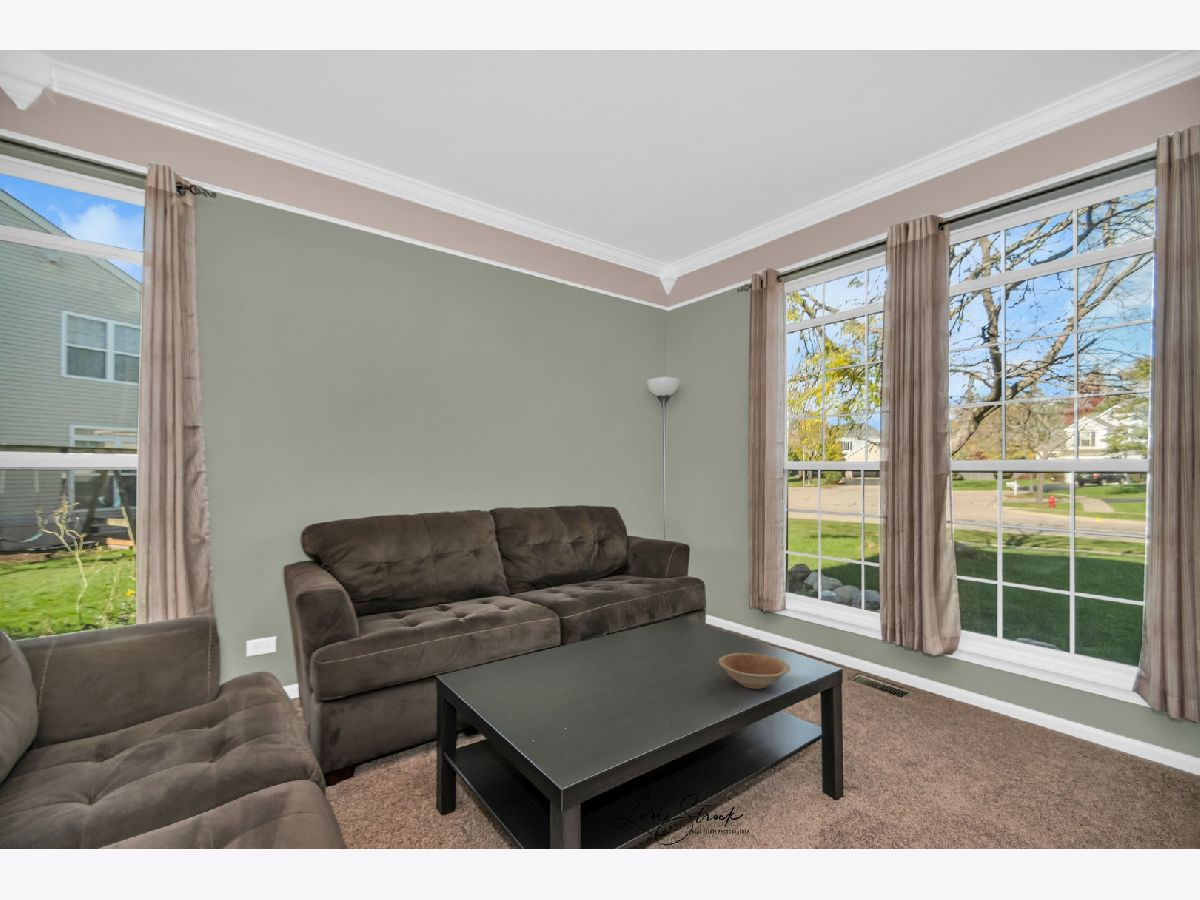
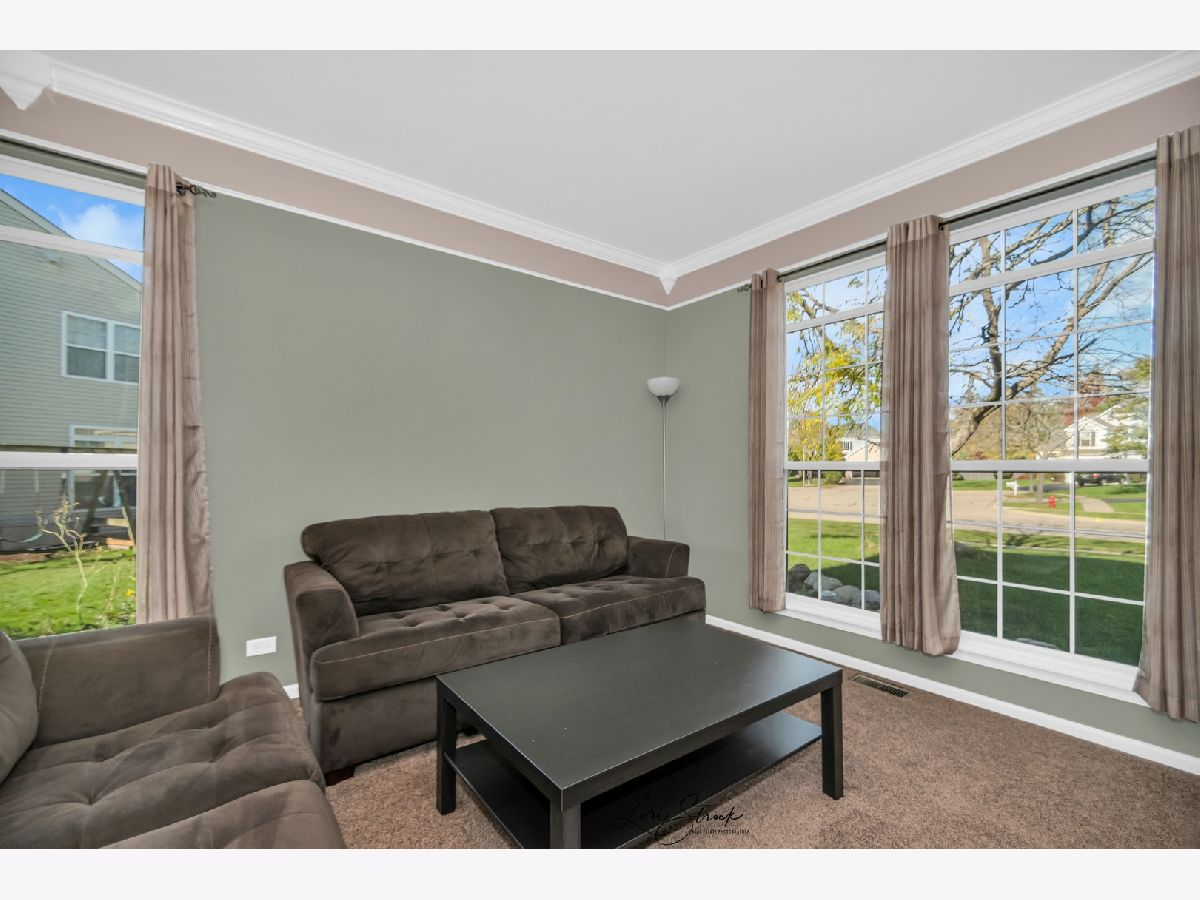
- bowl [717,652,791,690]
